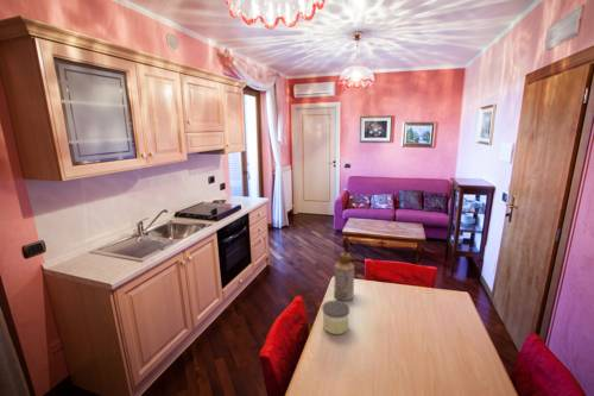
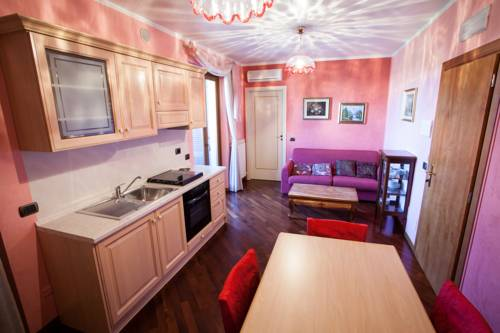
- bottle [333,252,355,302]
- candle [321,300,350,335]
